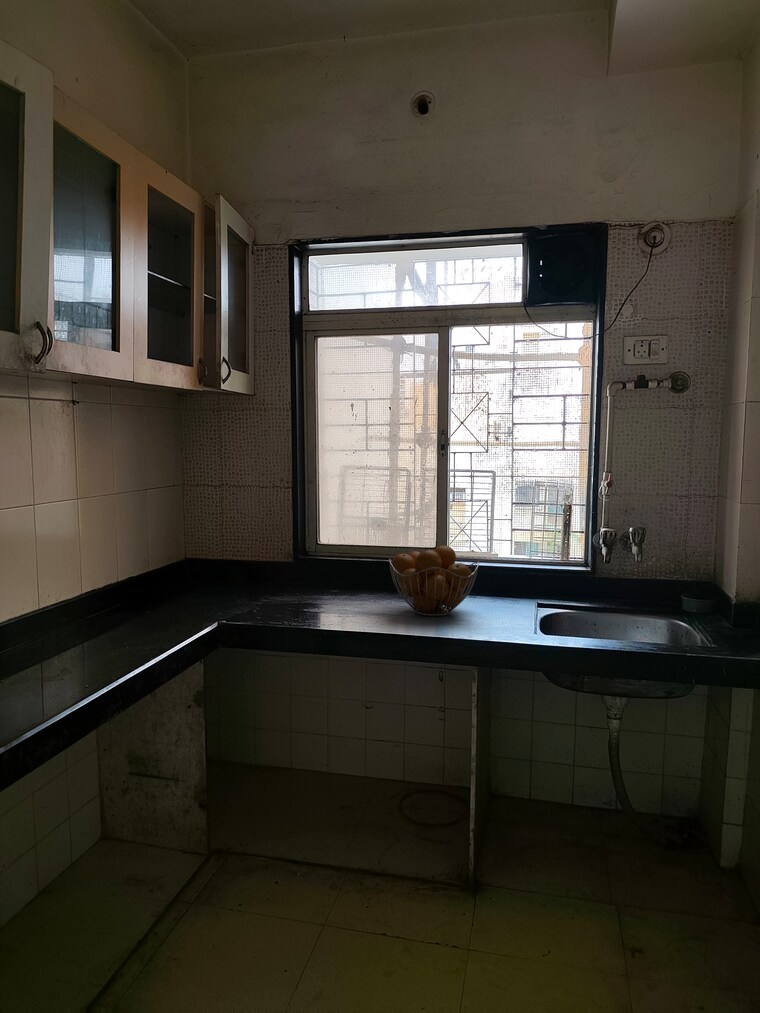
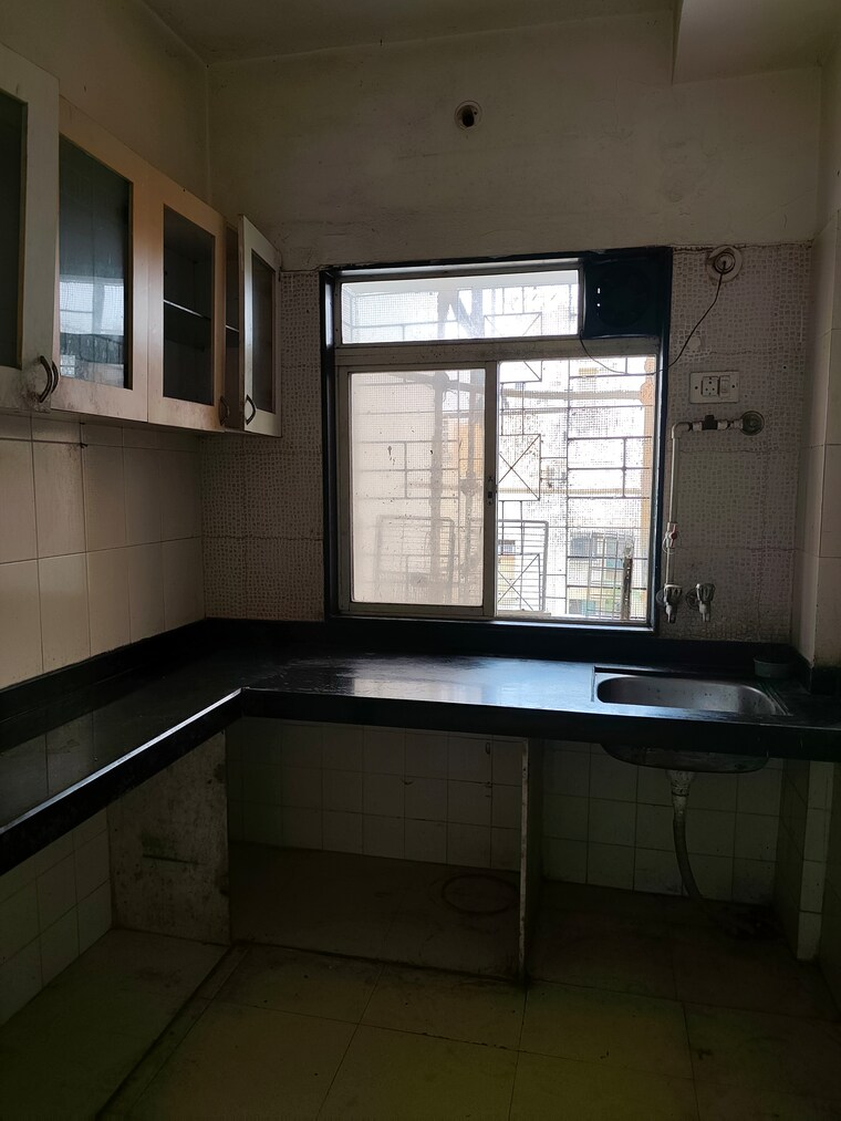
- fruit basket [388,545,480,617]
